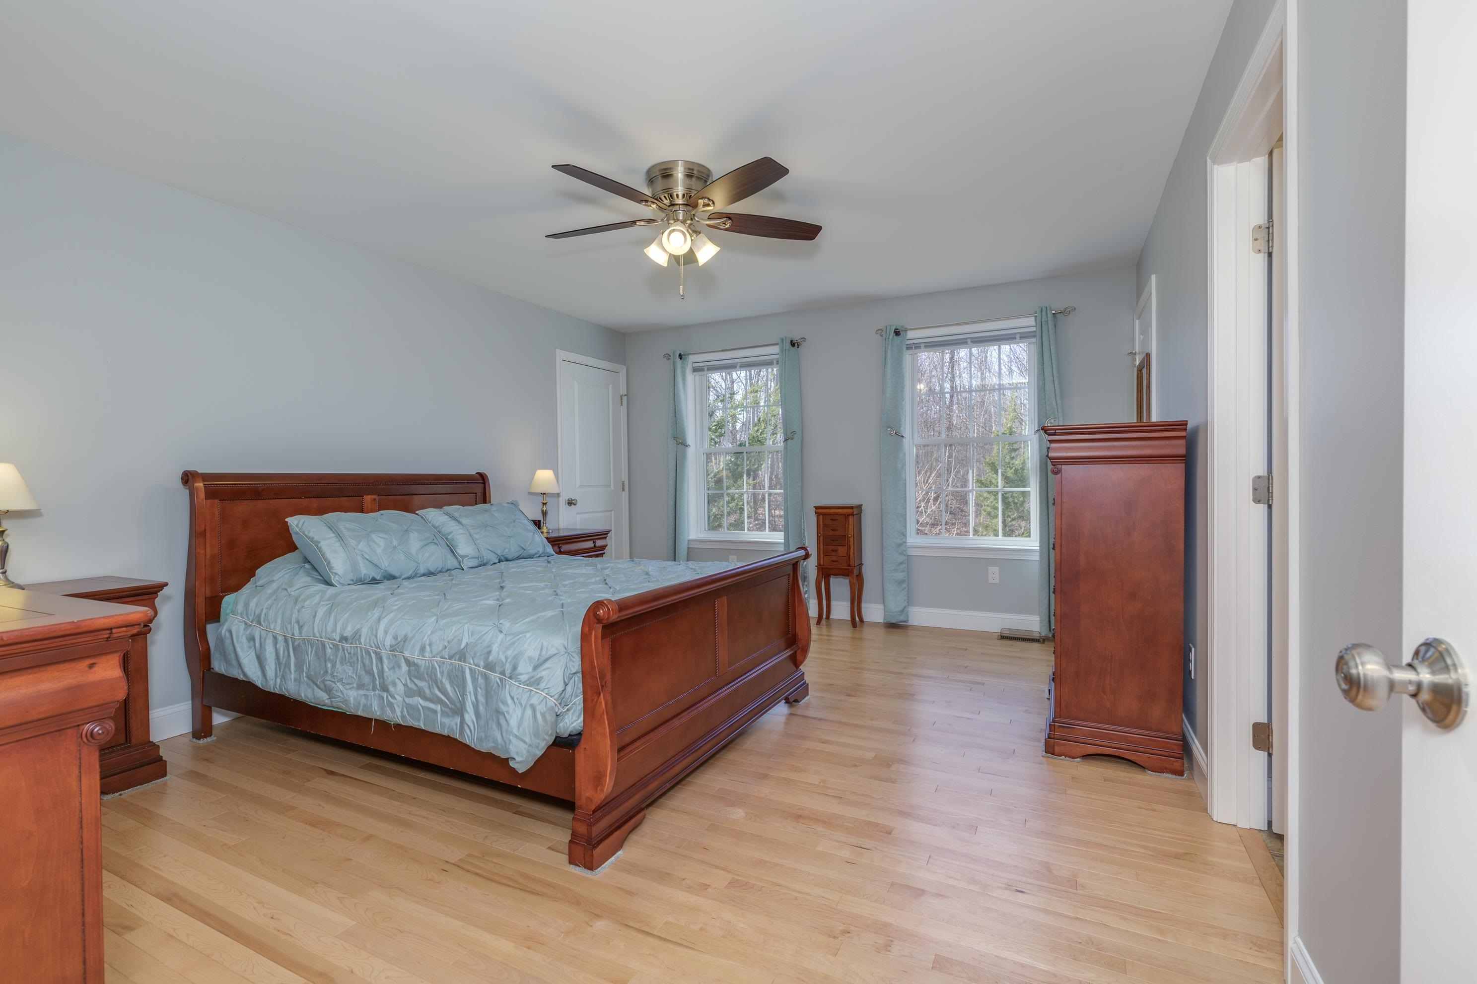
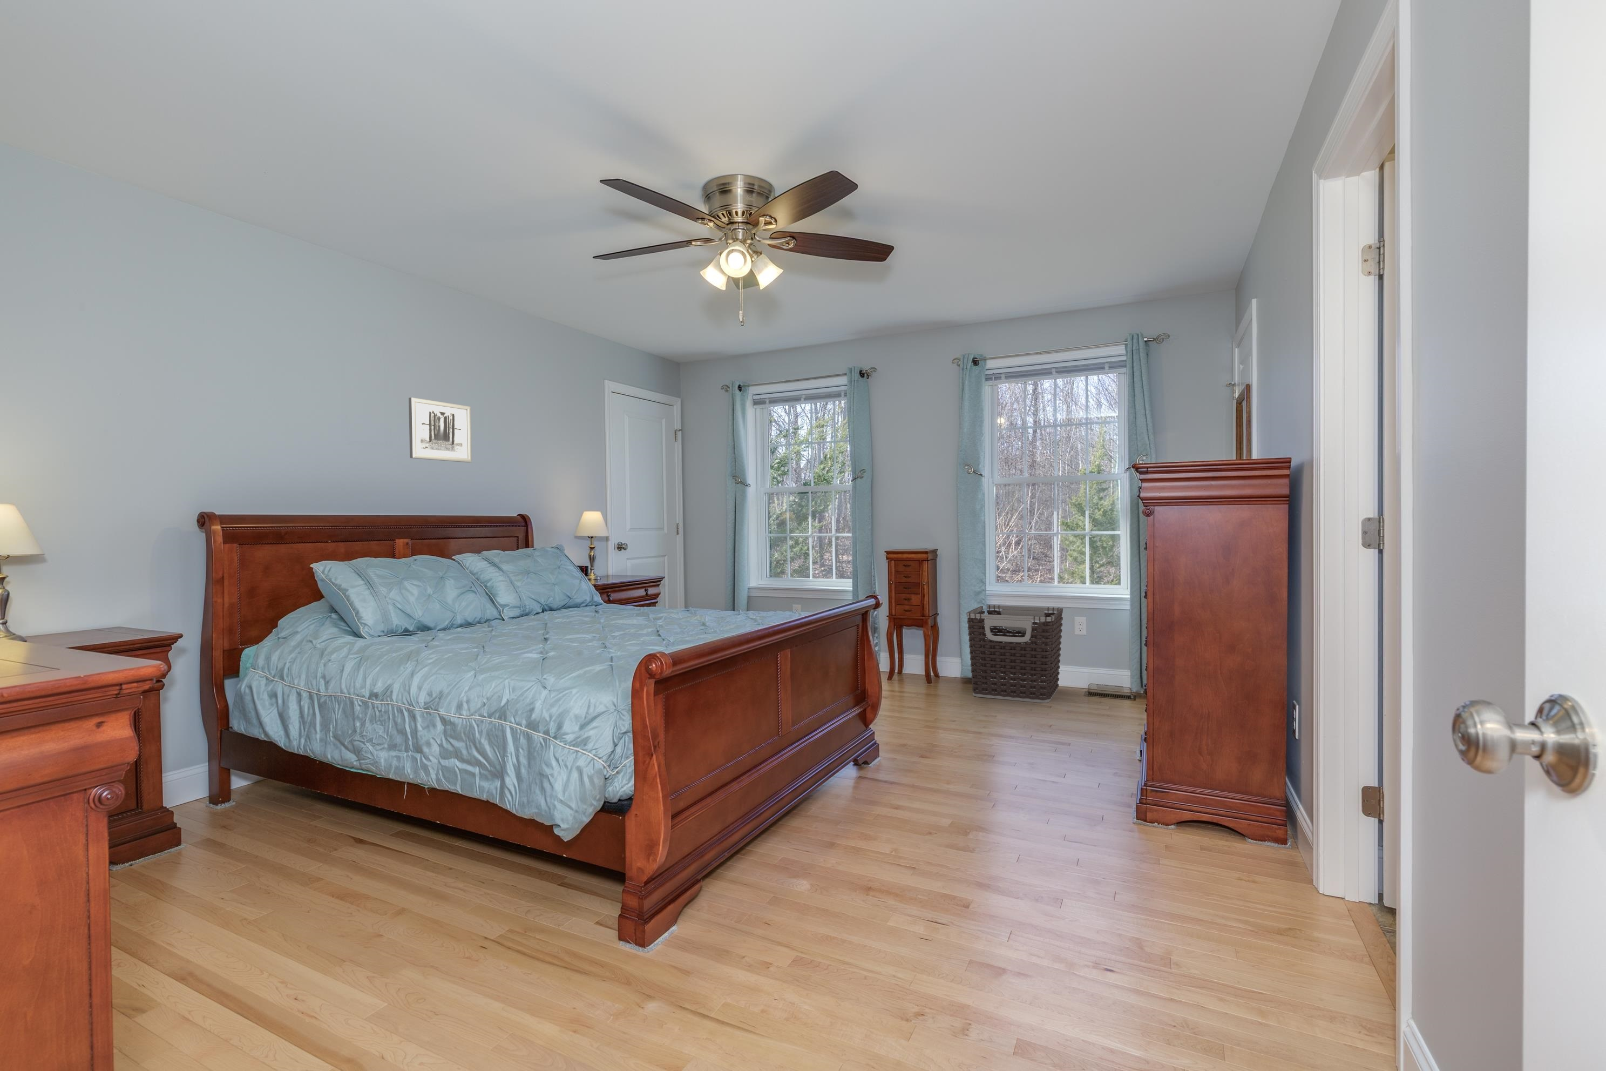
+ wall art [409,397,472,463]
+ clothes hamper [967,605,1063,703]
